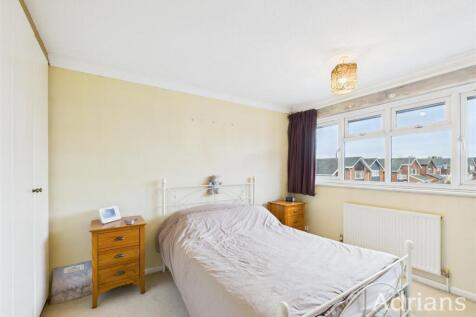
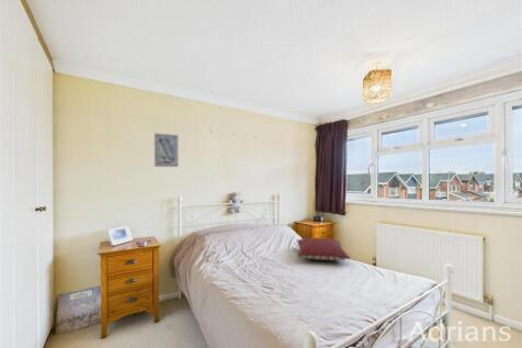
+ pillow [296,237,351,261]
+ wall art [154,132,180,168]
